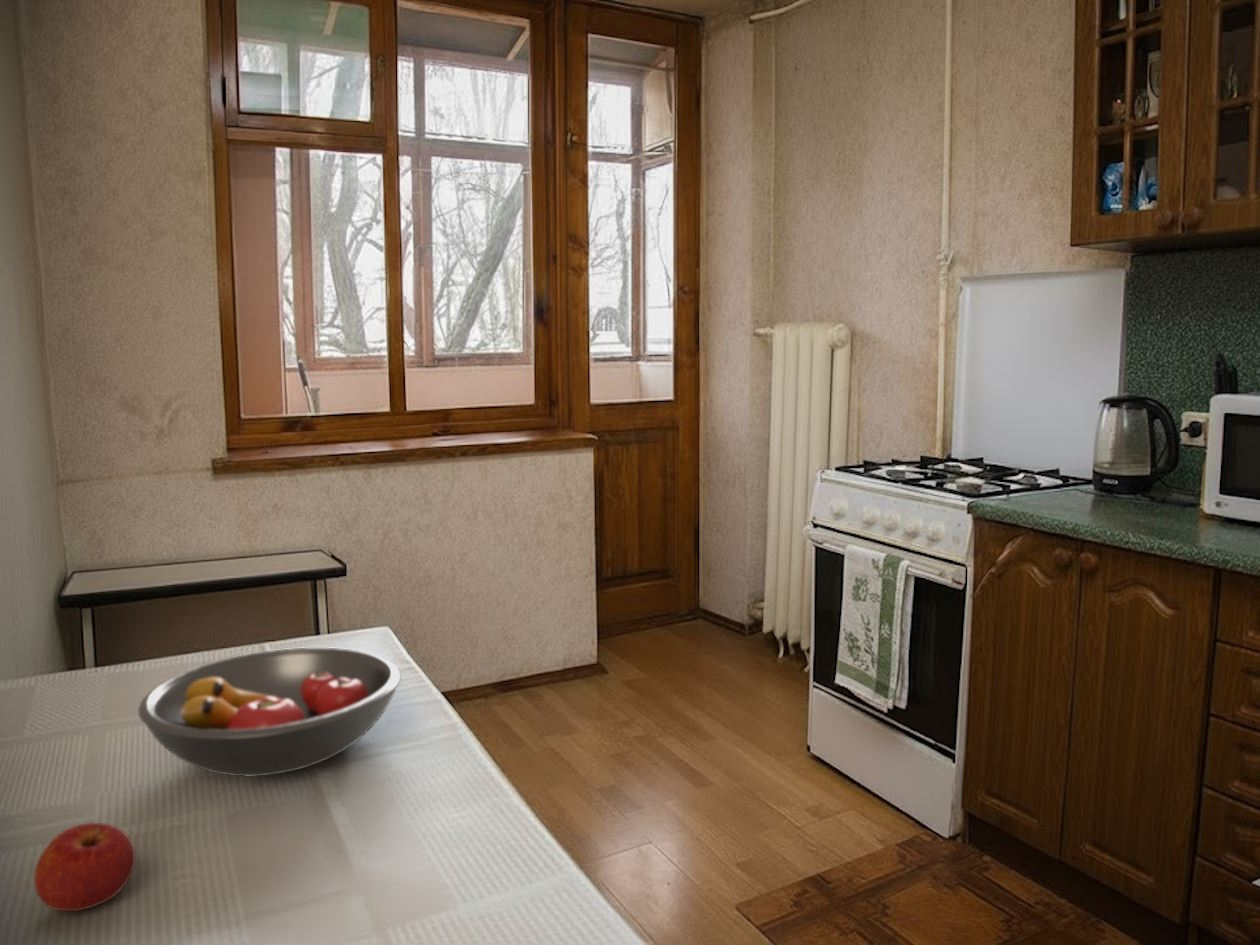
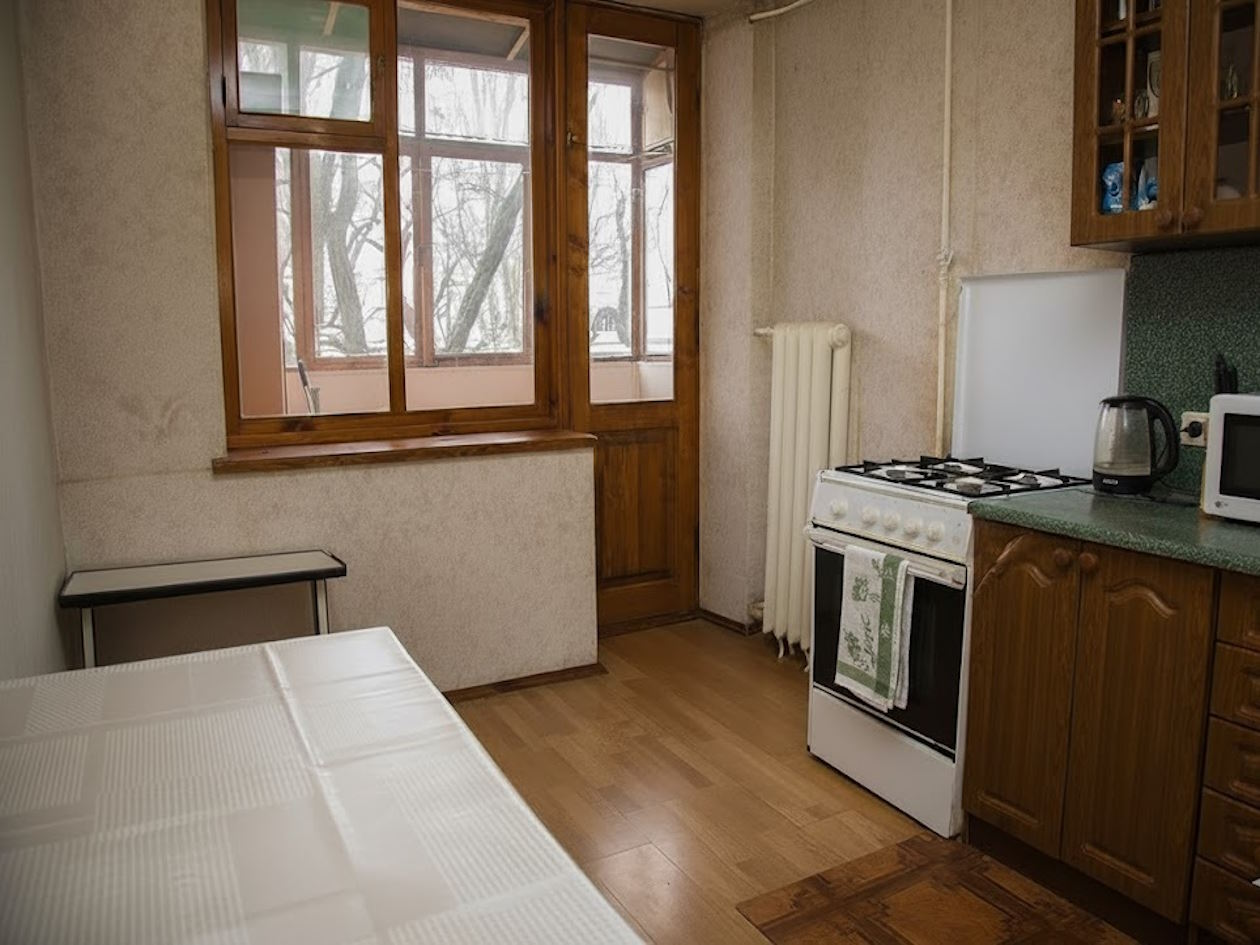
- fruit bowl [137,646,402,777]
- apple [33,822,136,912]
